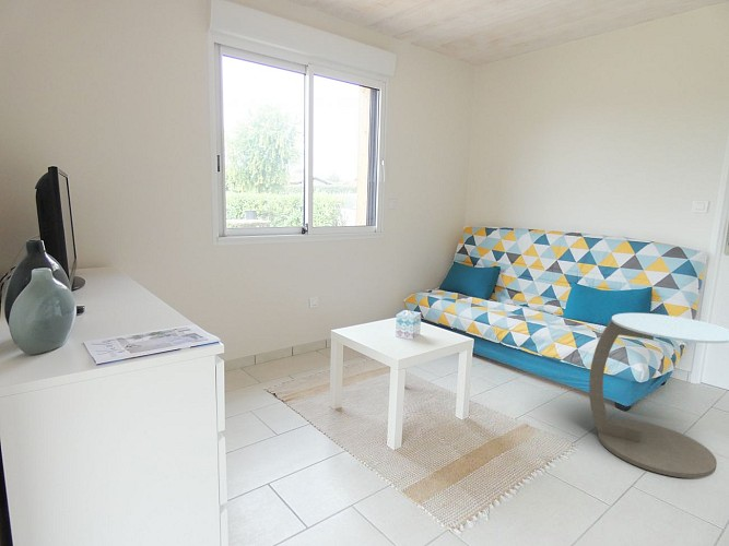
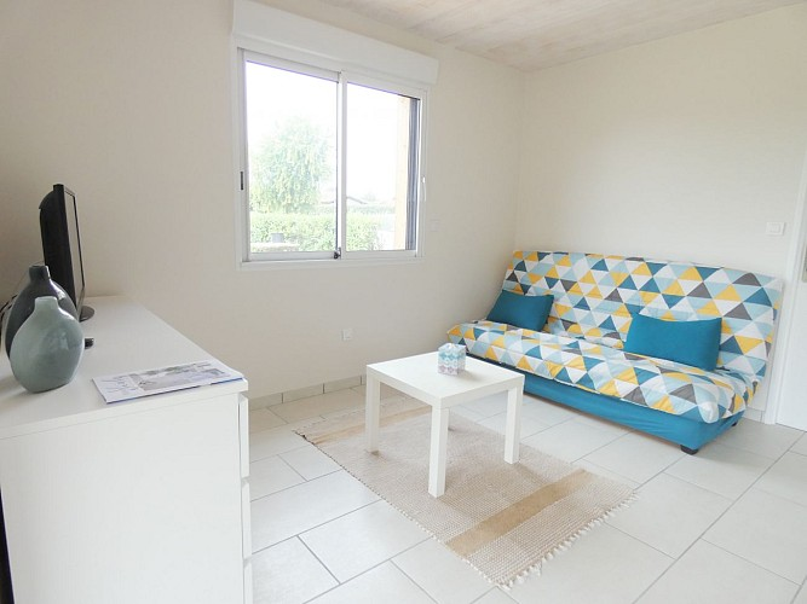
- side table [588,312,729,479]
